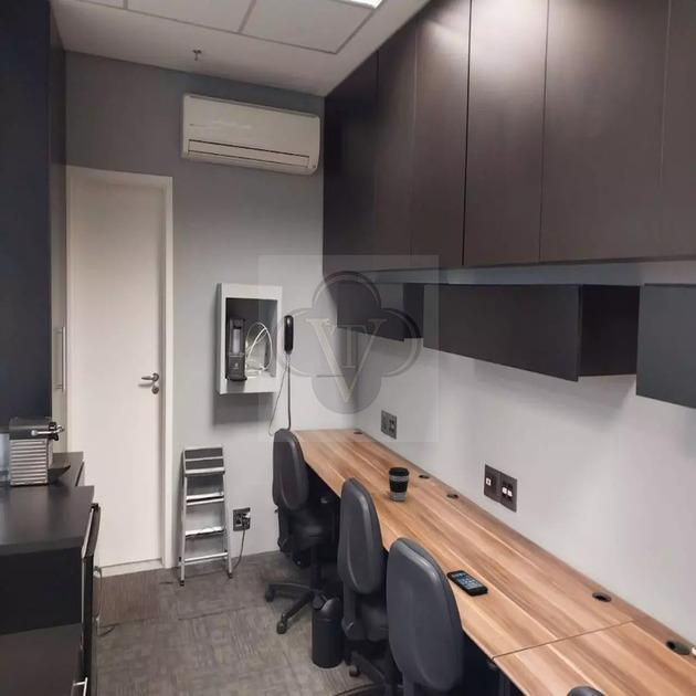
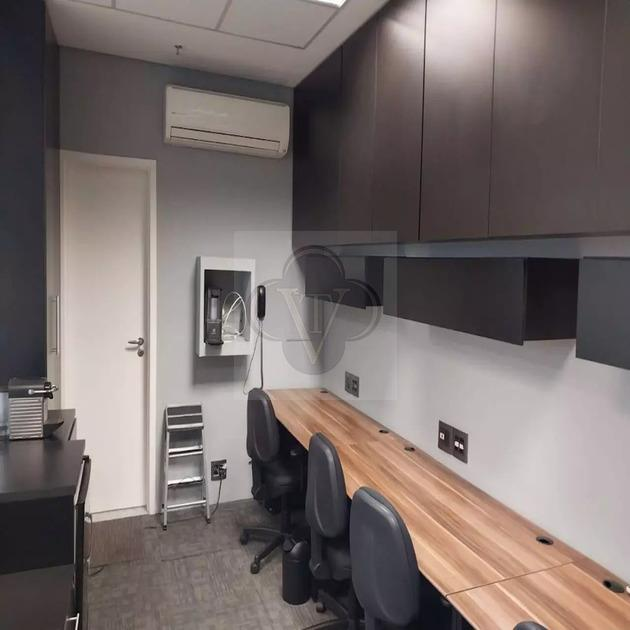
- coffee cup [388,466,411,502]
- smartphone [445,569,489,595]
